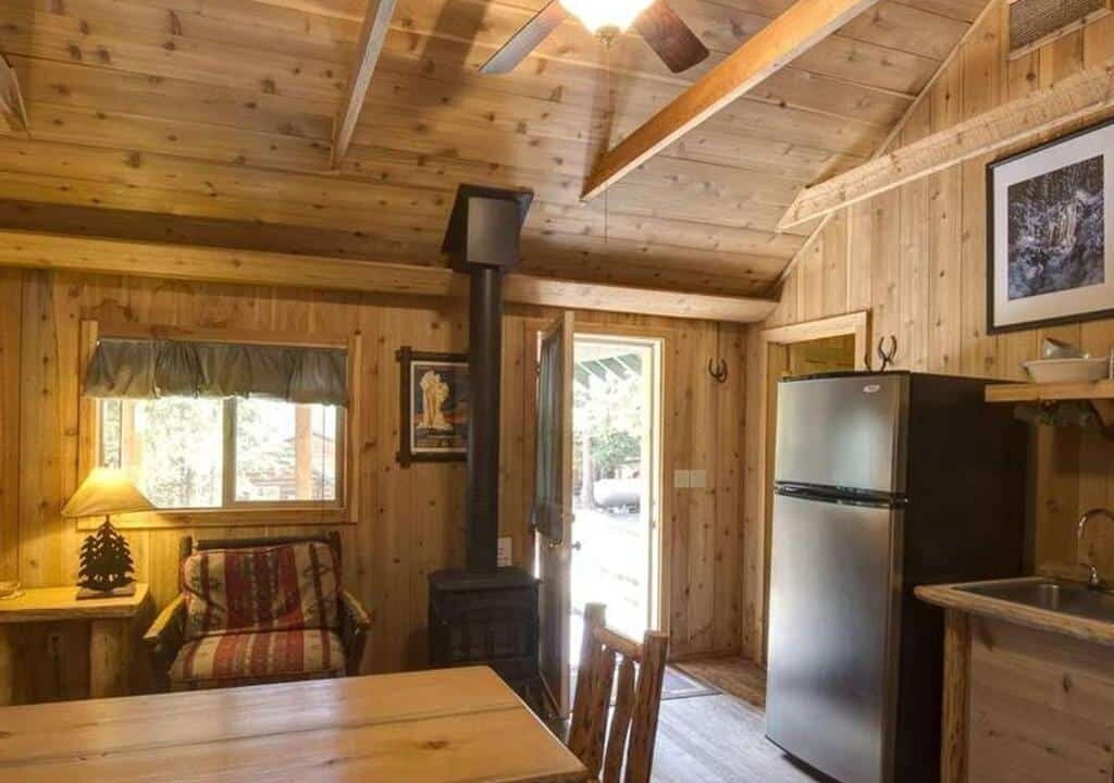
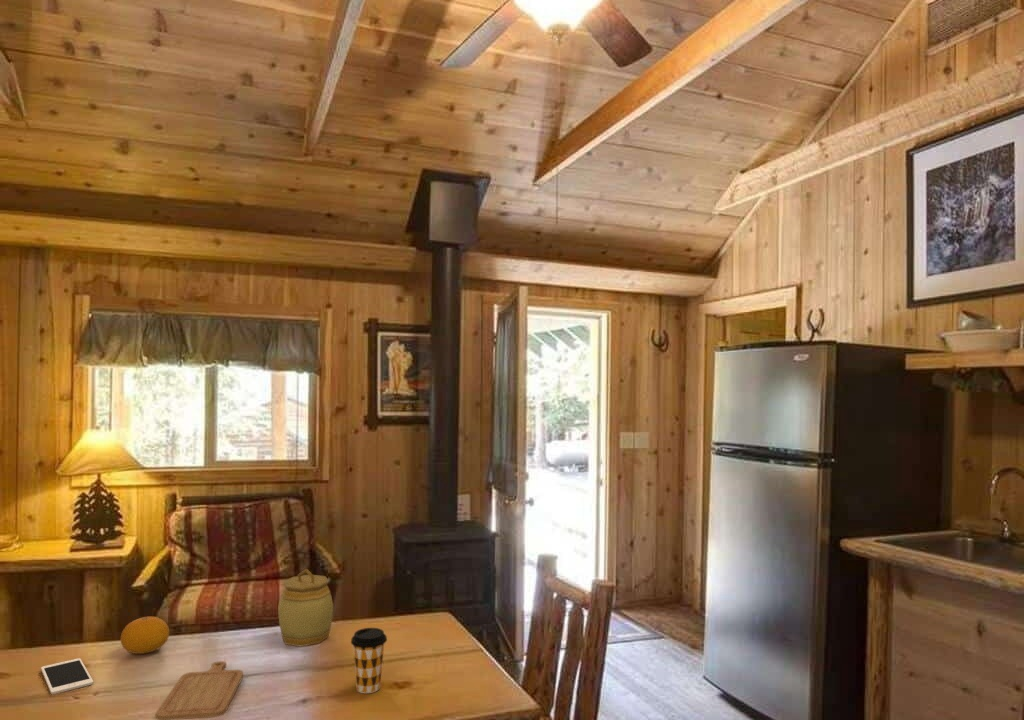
+ coffee cup [350,627,388,694]
+ fruit [120,616,170,655]
+ jar [277,568,334,647]
+ chopping board [155,660,244,720]
+ cell phone [40,657,94,695]
